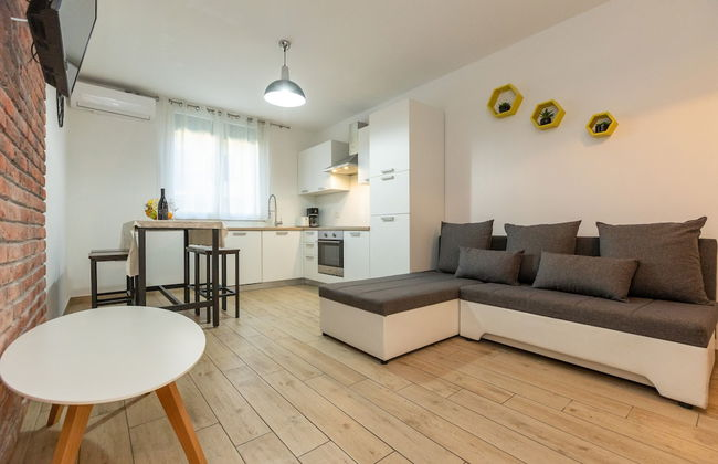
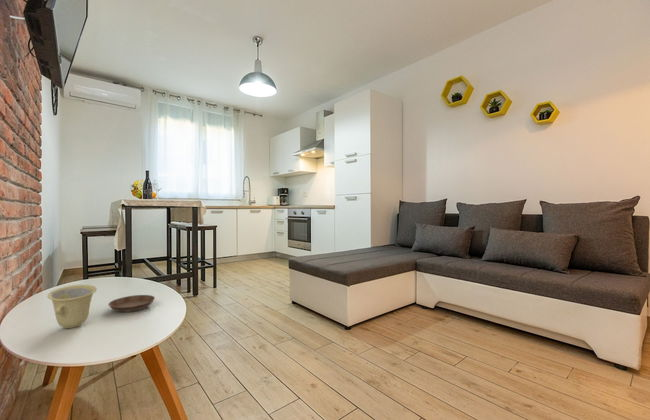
+ cup [46,284,98,329]
+ saucer [107,294,156,313]
